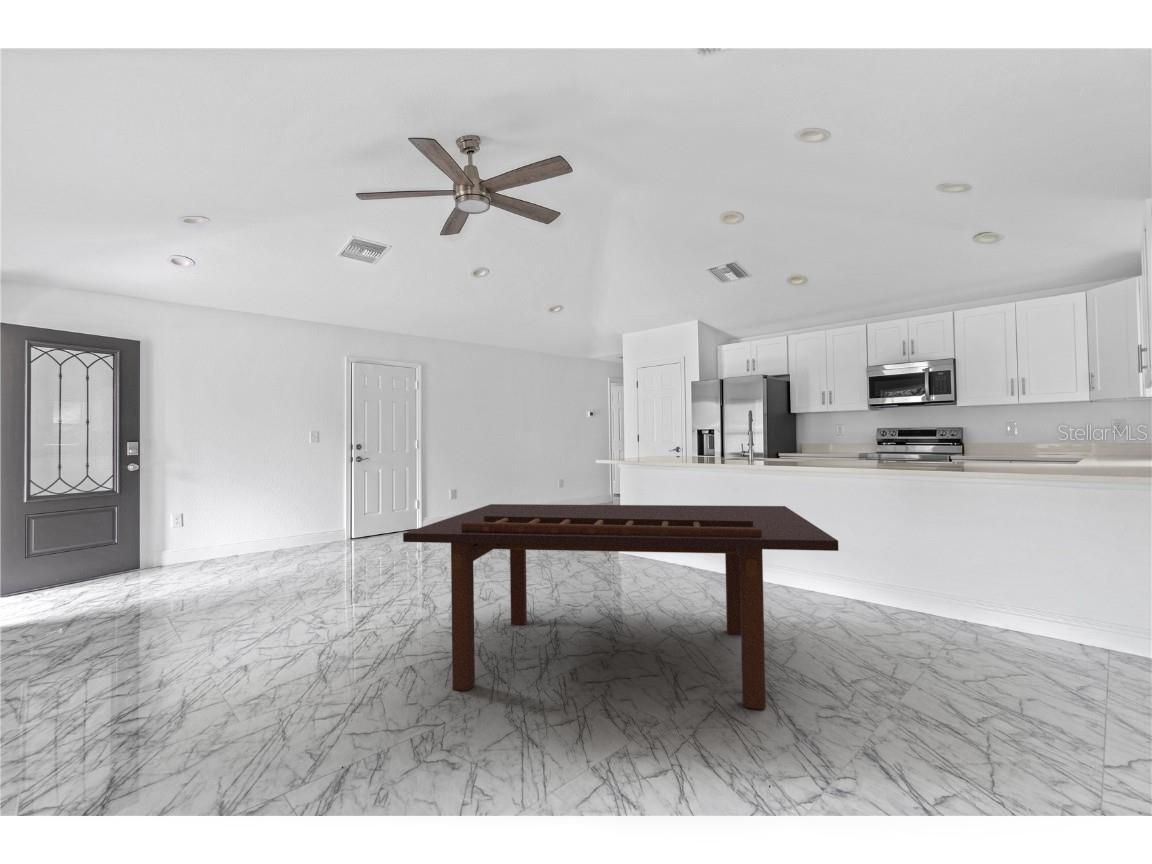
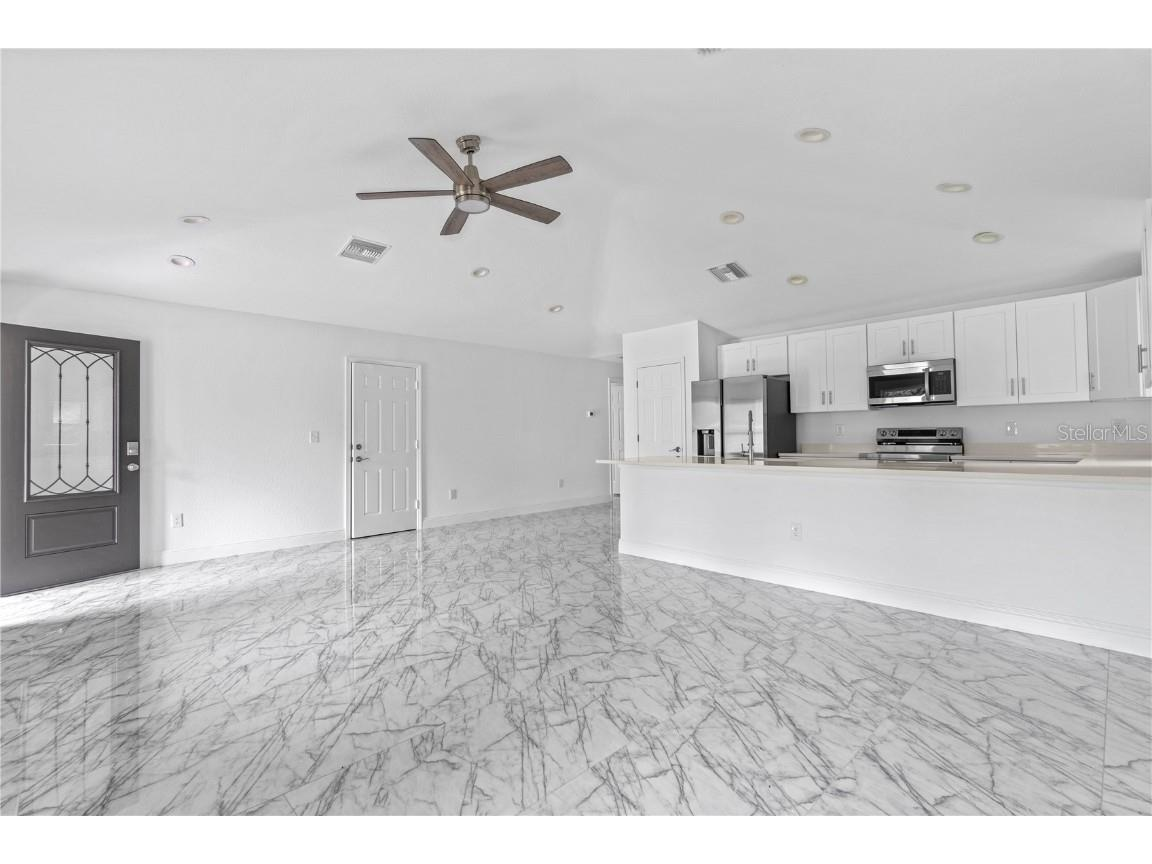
- dining table [402,503,839,710]
